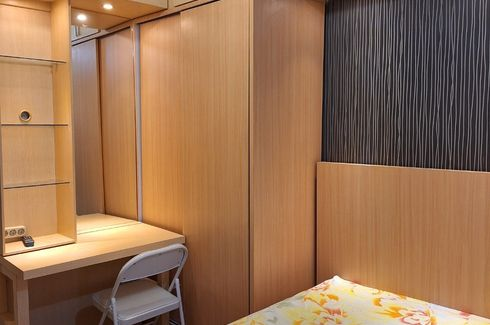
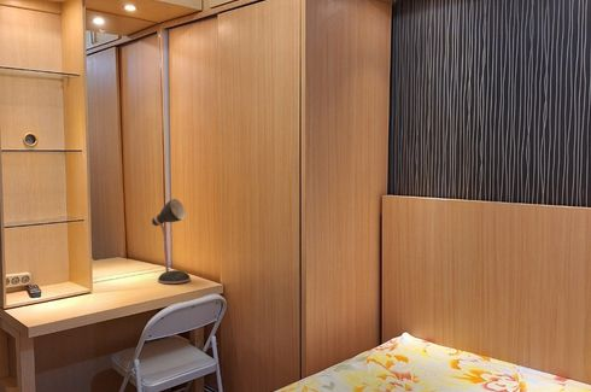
+ desk lamp [151,198,192,285]
